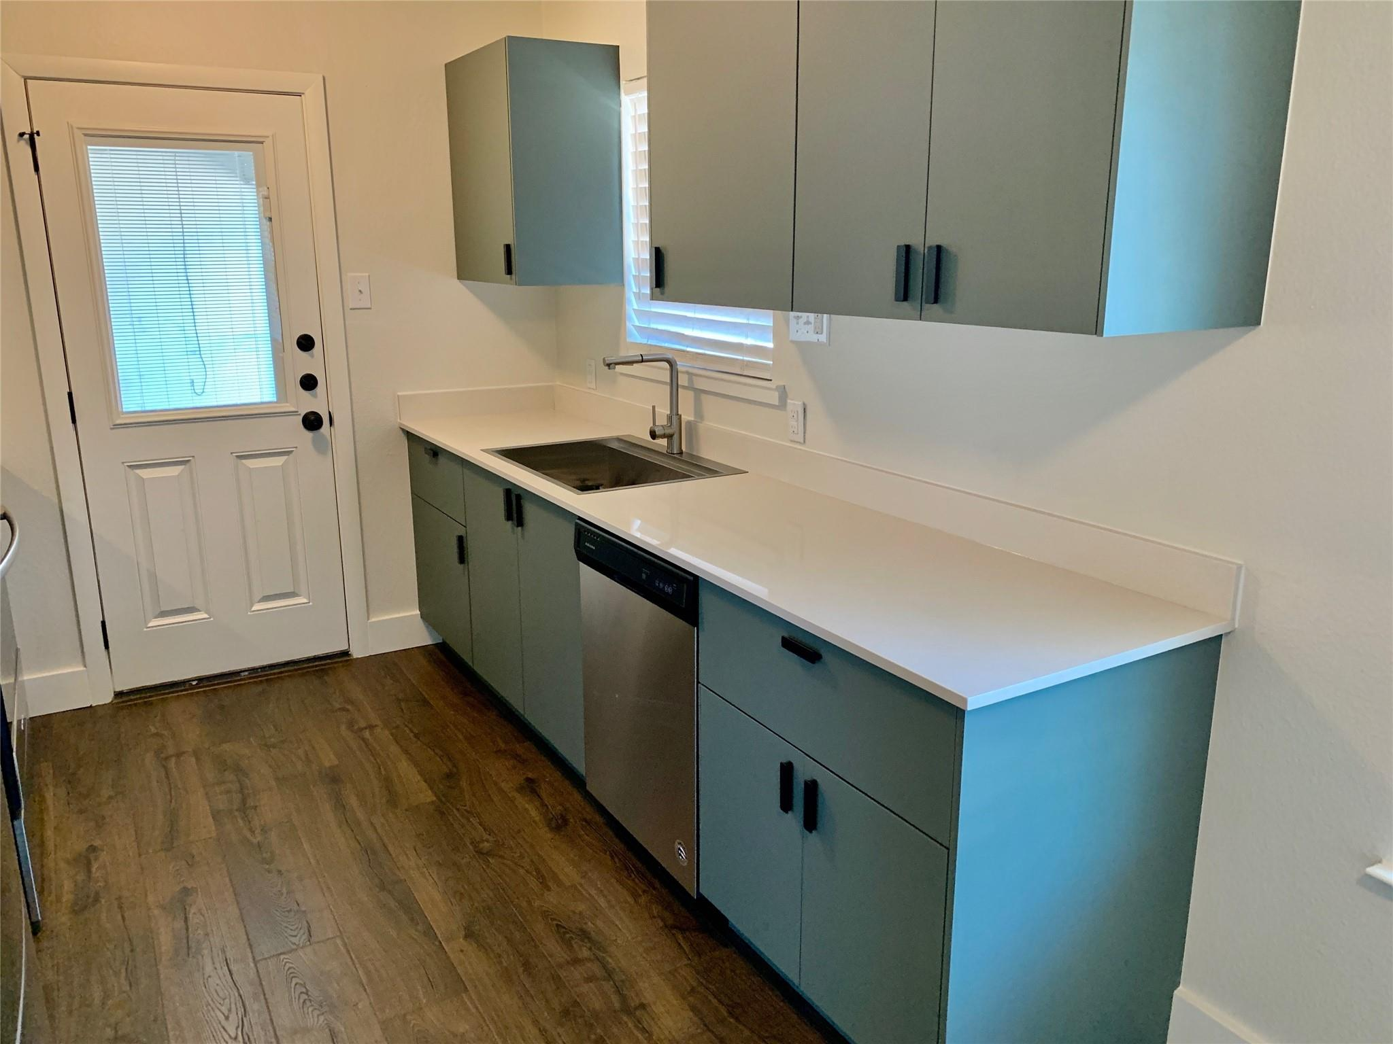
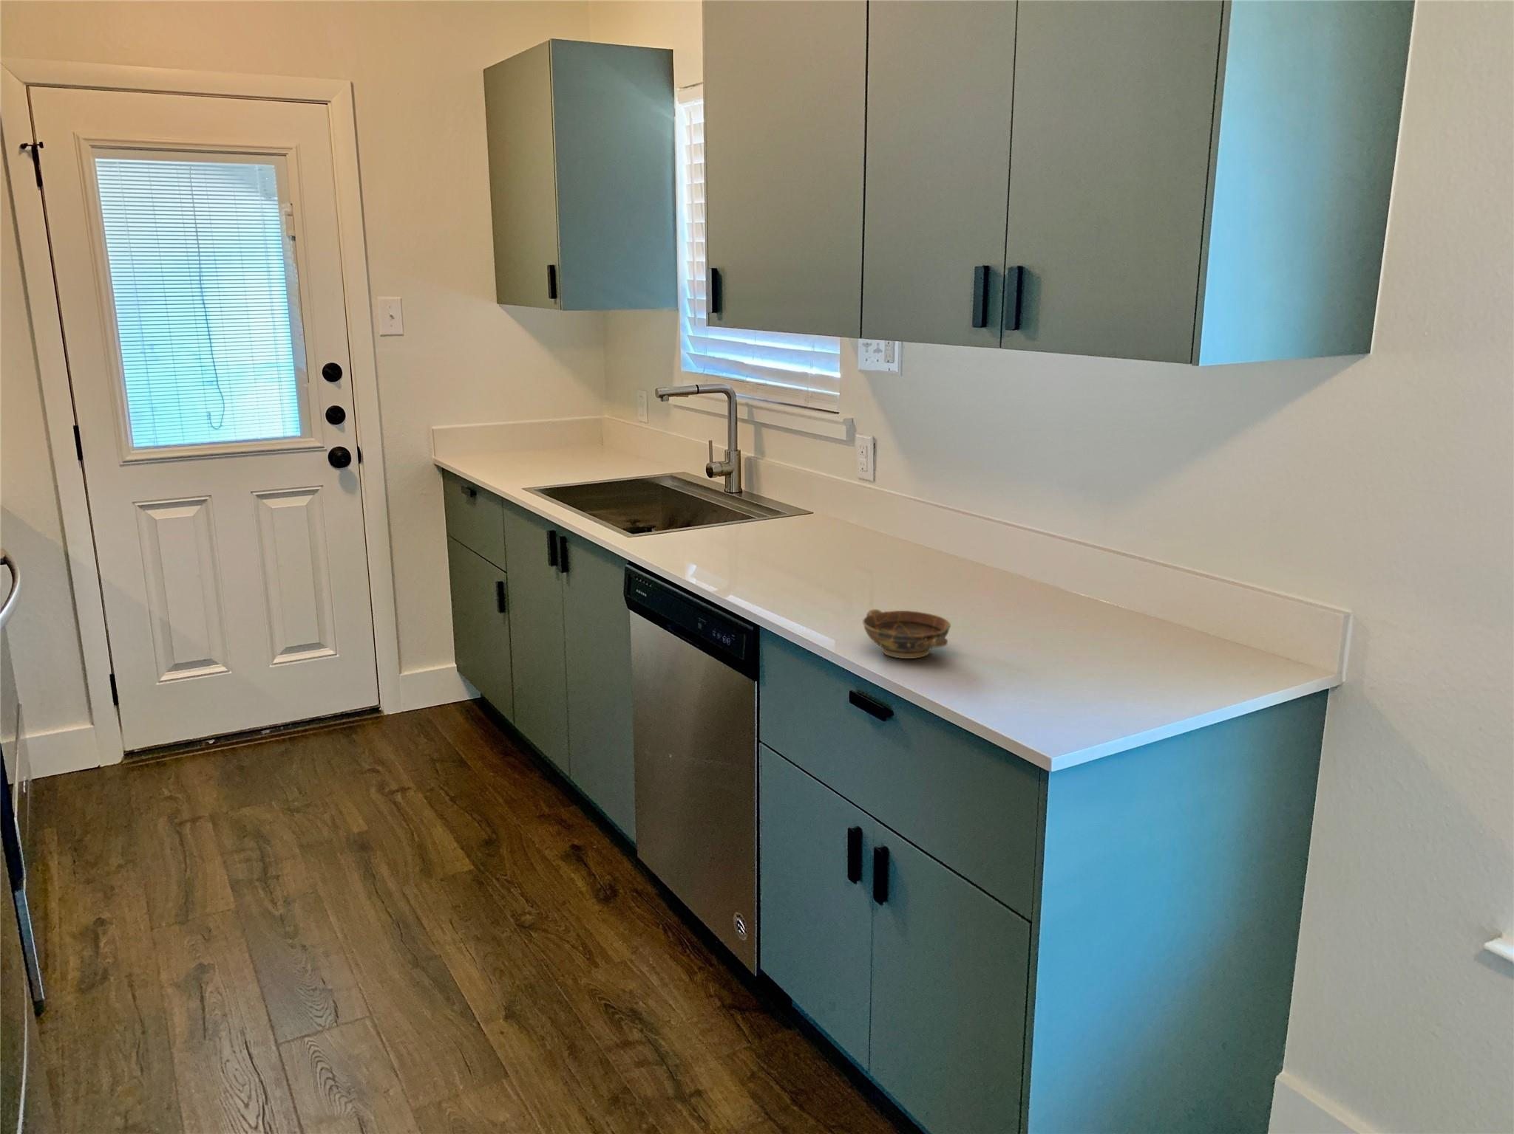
+ bowl [862,609,951,659]
